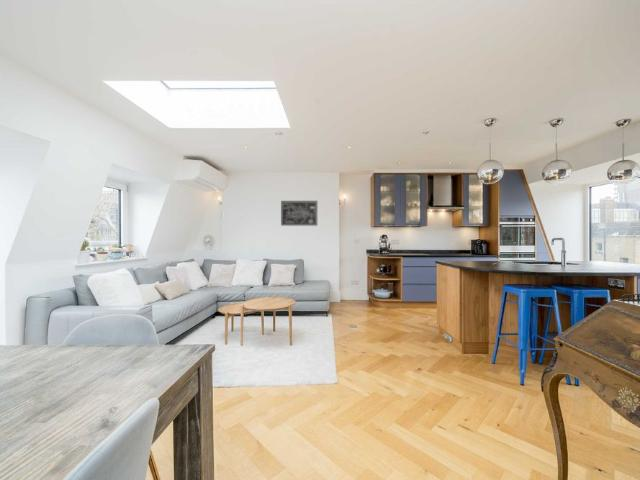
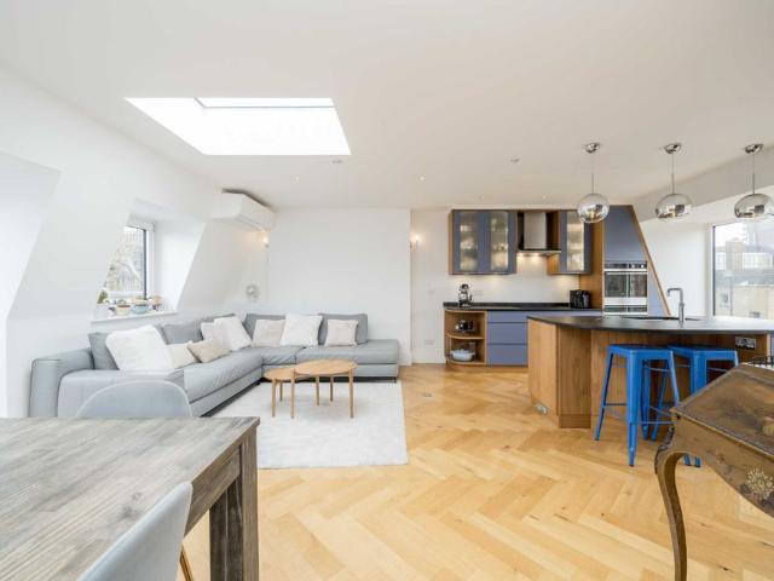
- wall art [280,200,318,227]
